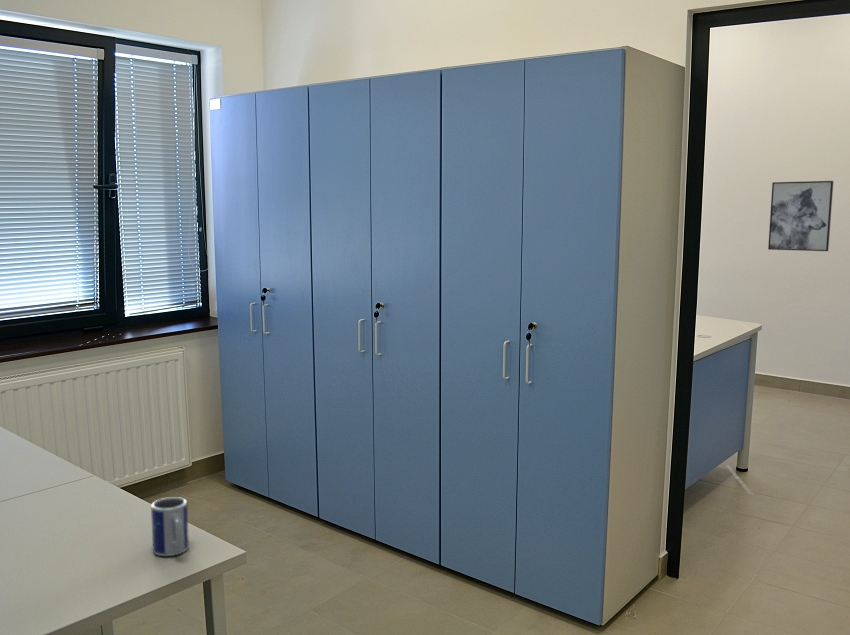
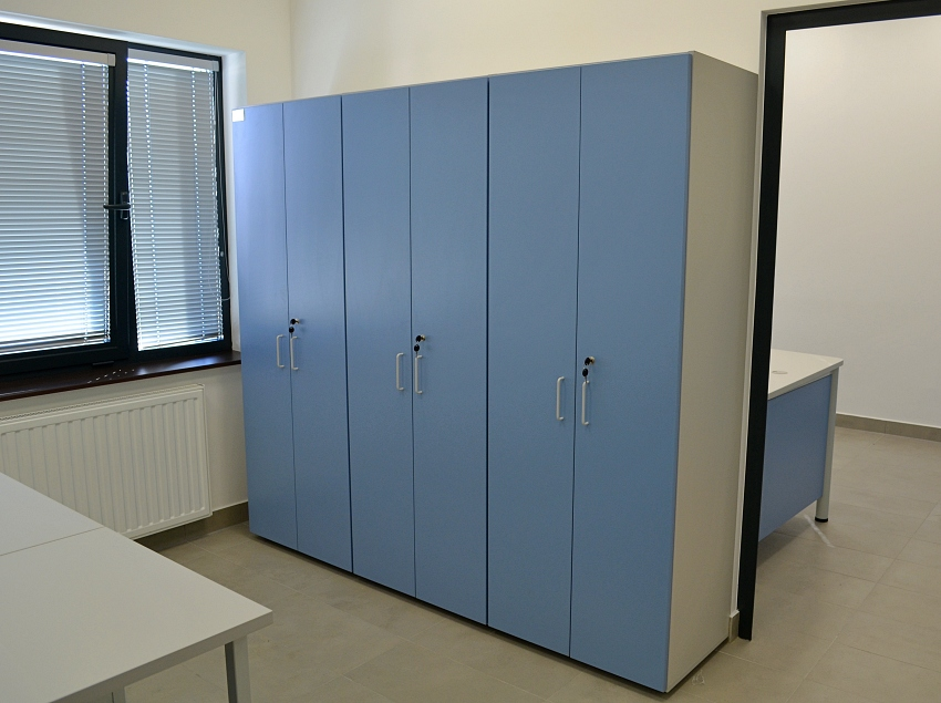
- mug [150,496,190,557]
- wall art [767,180,834,252]
